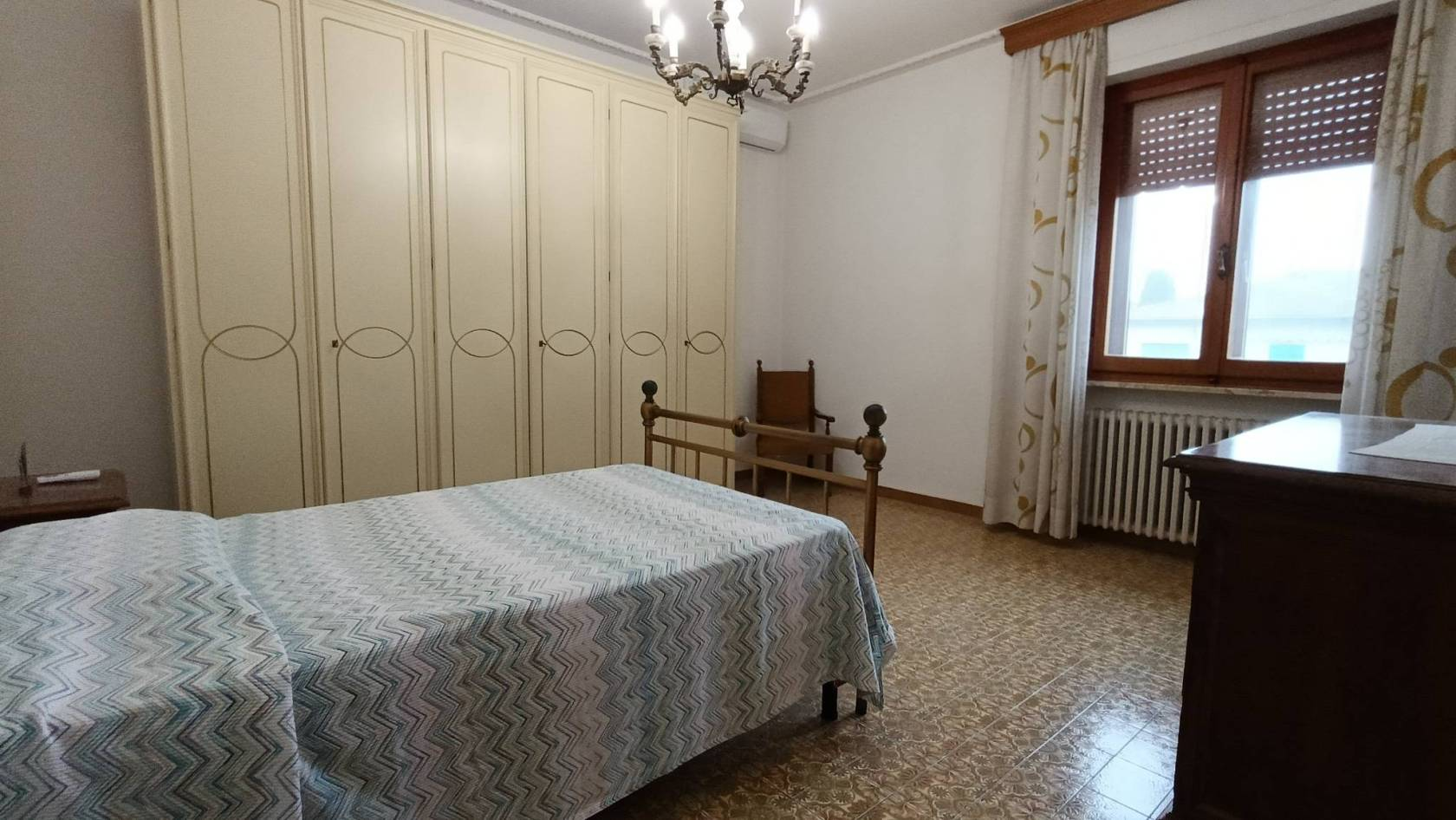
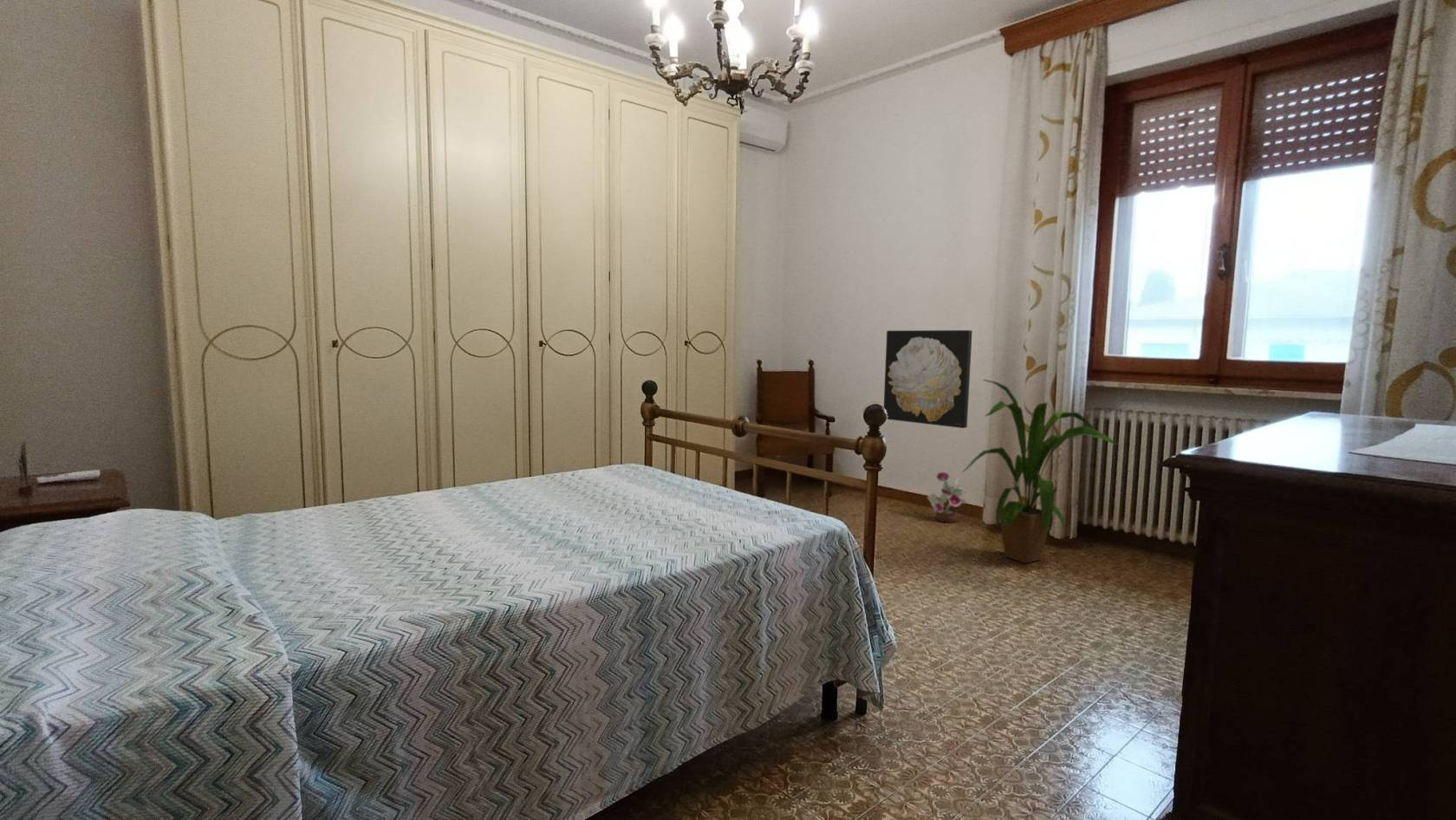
+ wall art [883,329,973,429]
+ house plant [961,379,1121,564]
+ decorative plant [926,471,967,524]
